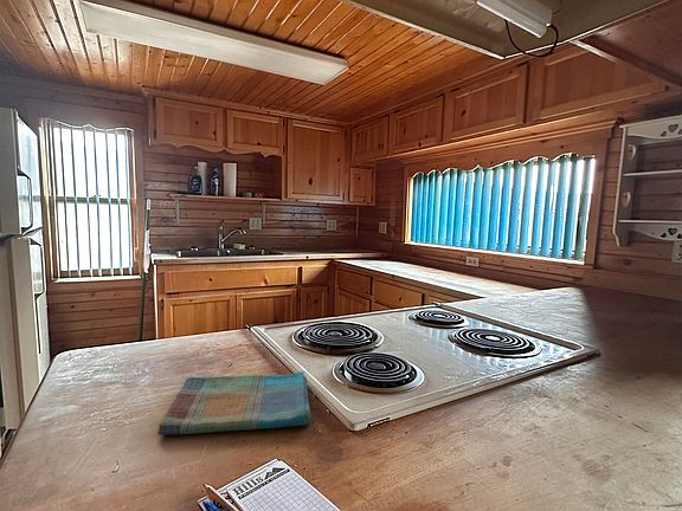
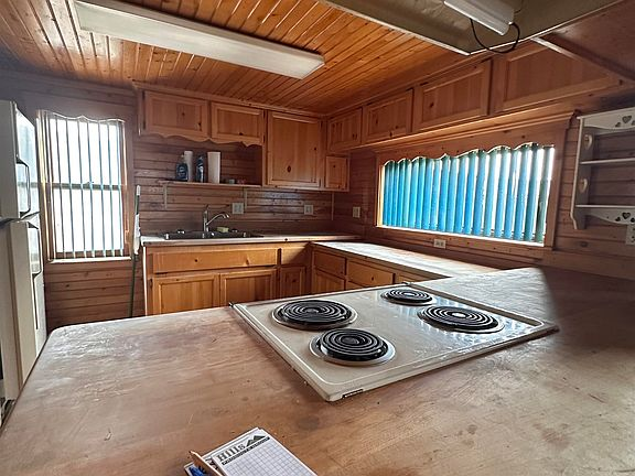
- dish towel [157,370,313,436]
